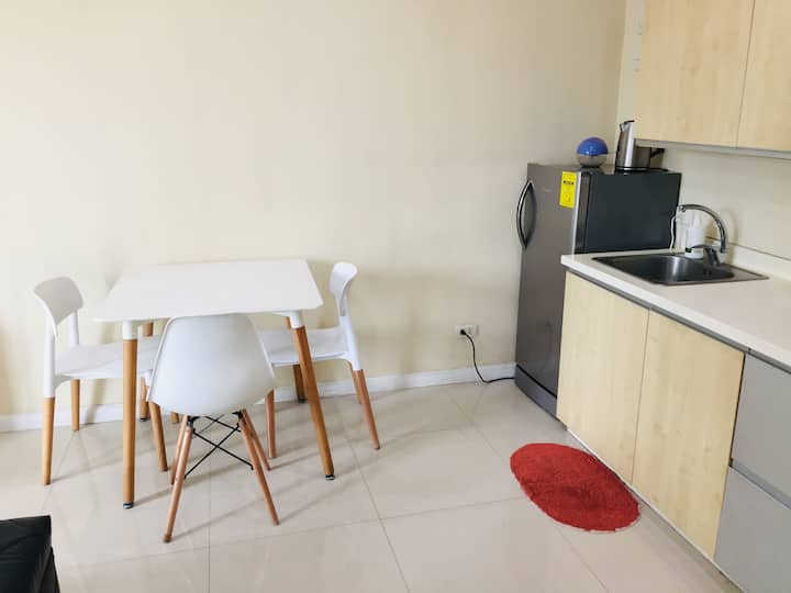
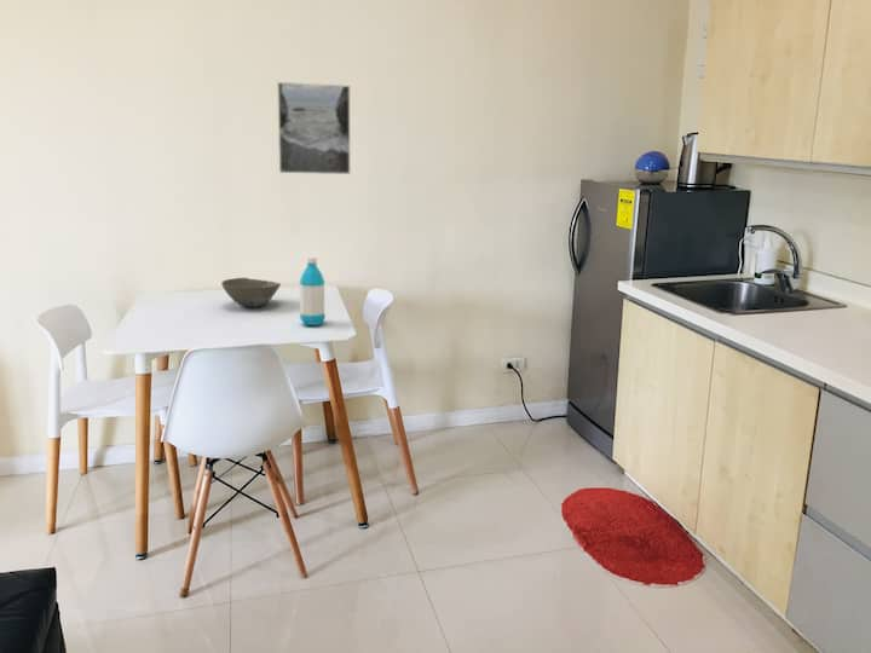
+ bowl [220,277,282,308]
+ water bottle [299,255,327,326]
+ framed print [276,81,351,175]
